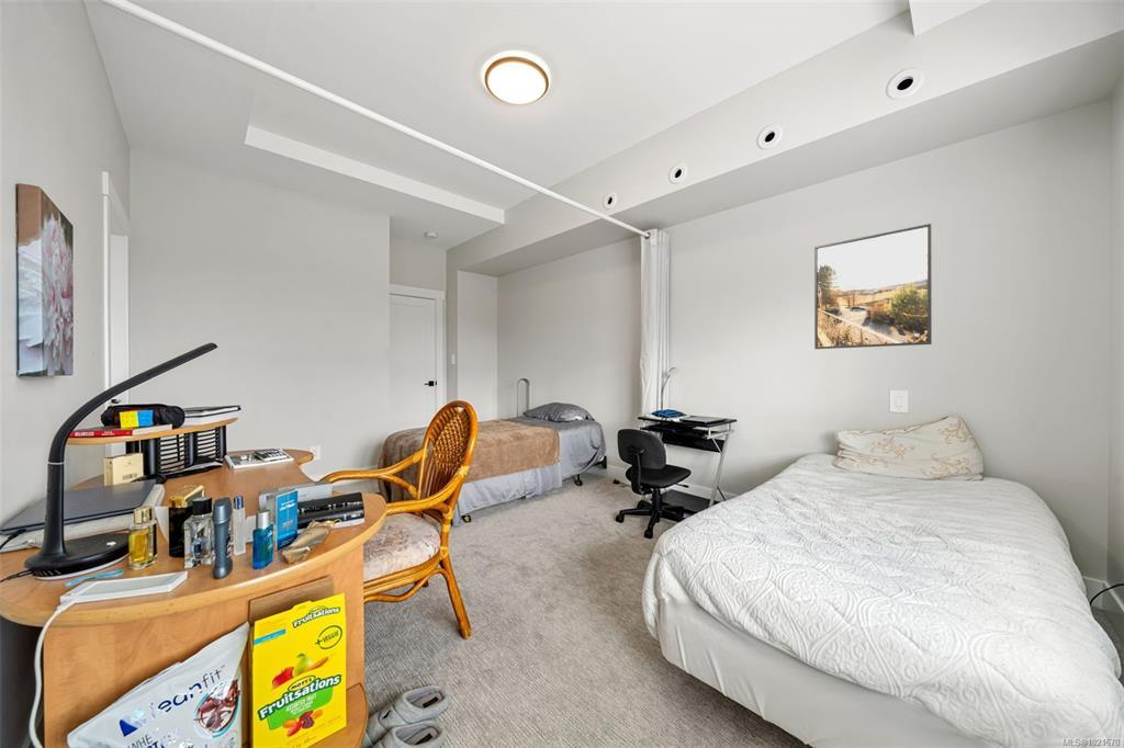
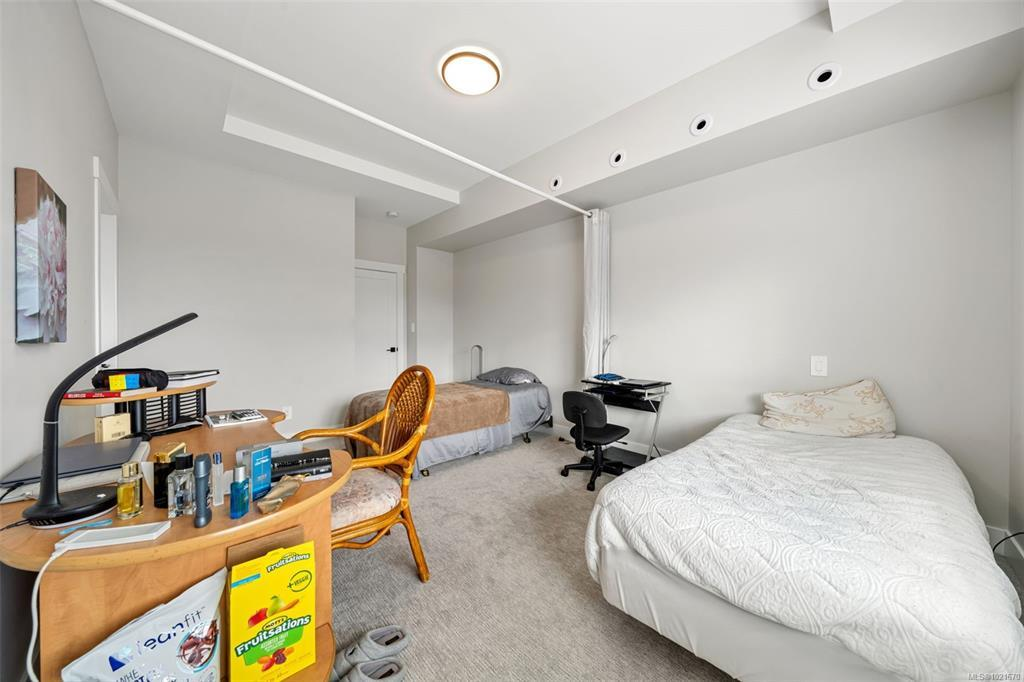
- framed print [813,223,933,350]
